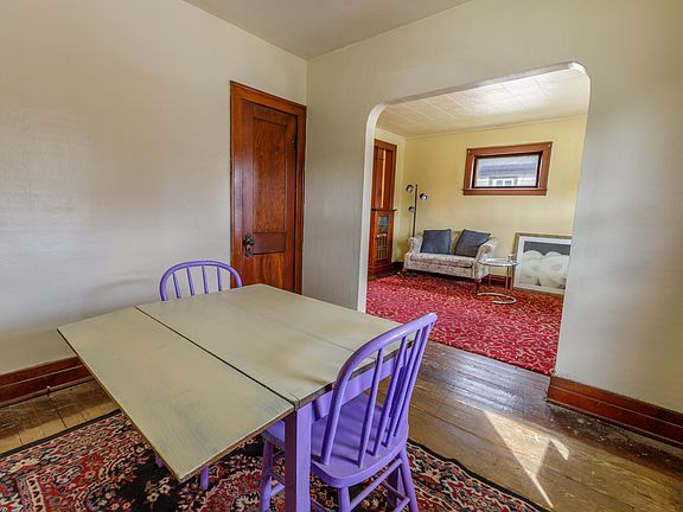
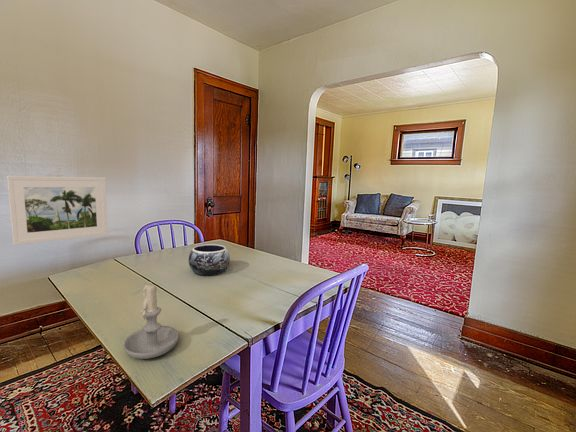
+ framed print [6,175,109,246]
+ decorative bowl [188,243,231,277]
+ candle [123,281,180,360]
